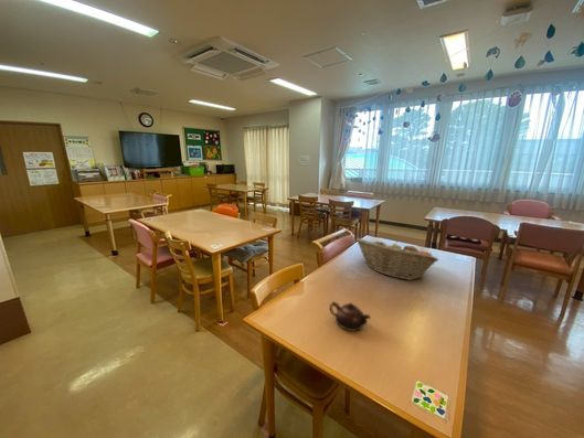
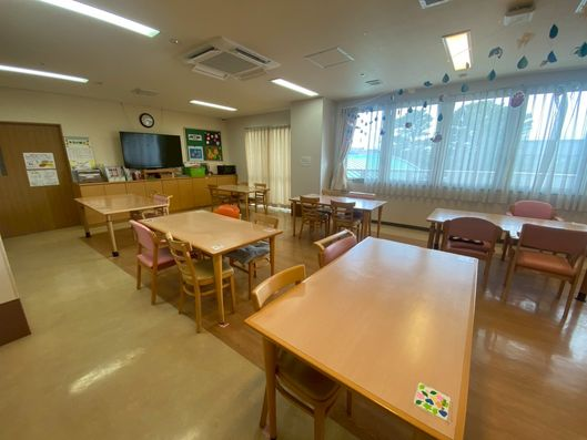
- teapot [328,300,372,332]
- fruit basket [354,237,439,281]
